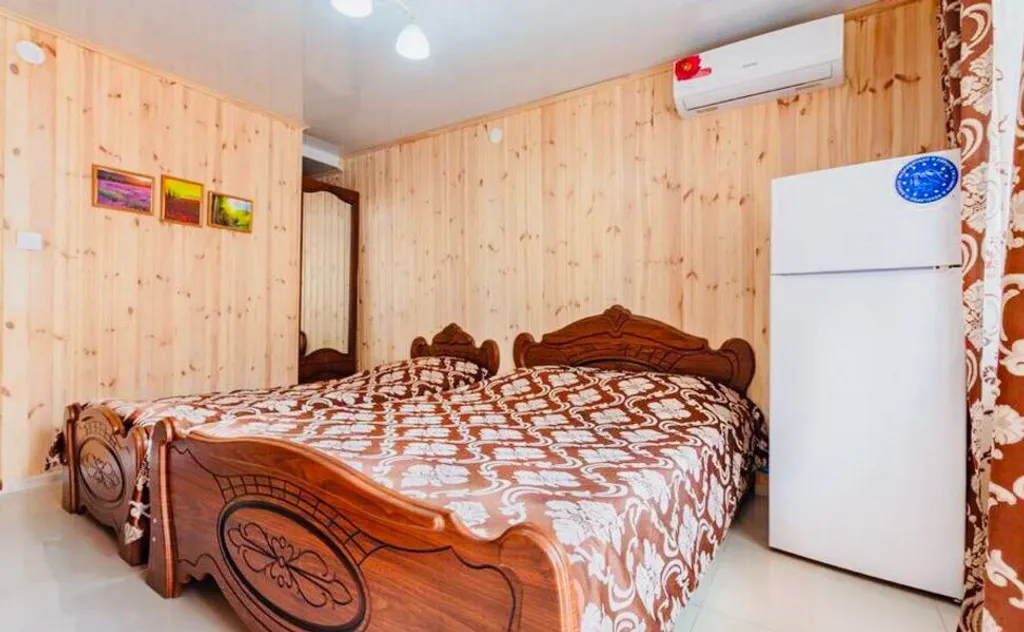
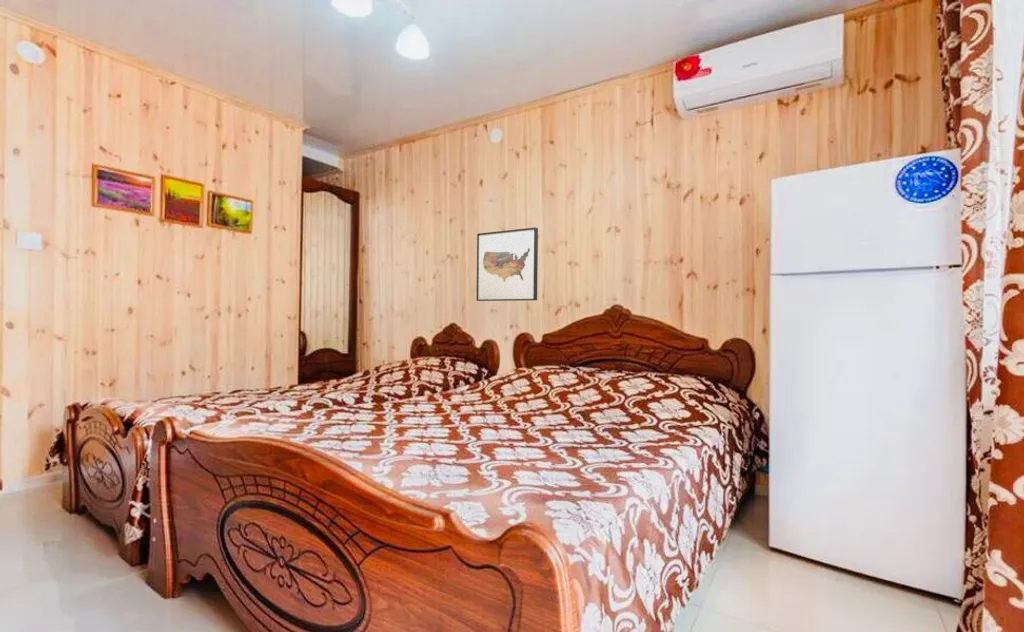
+ wall art [476,226,539,302]
